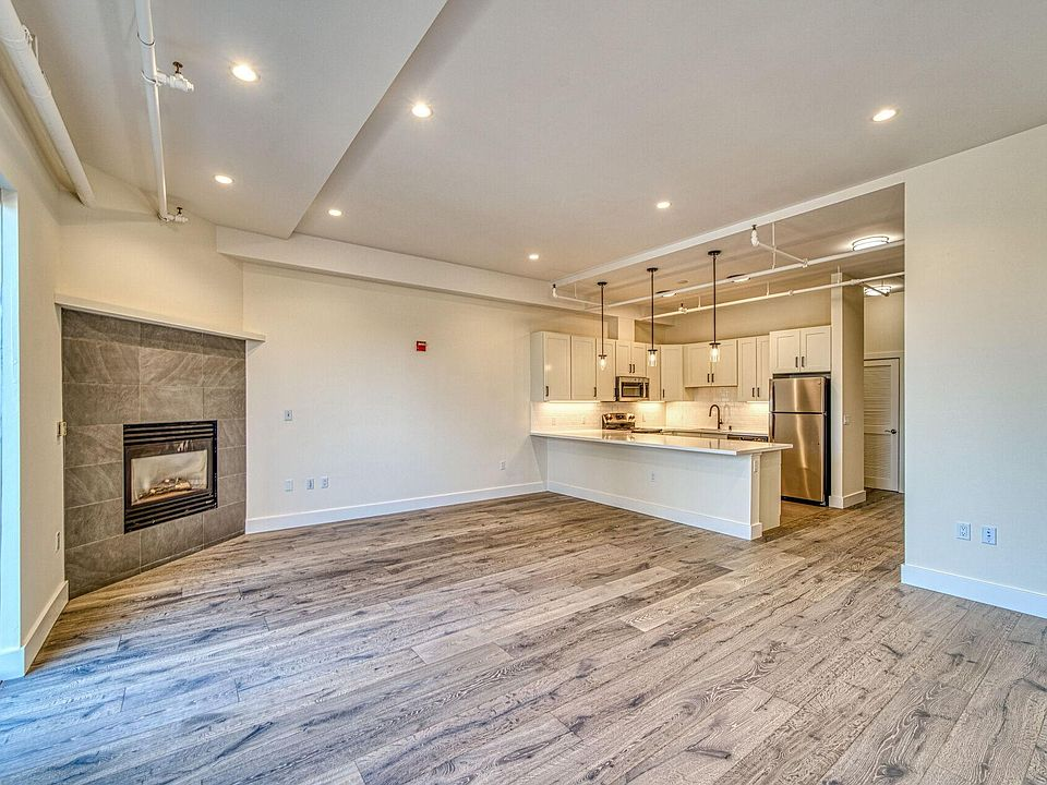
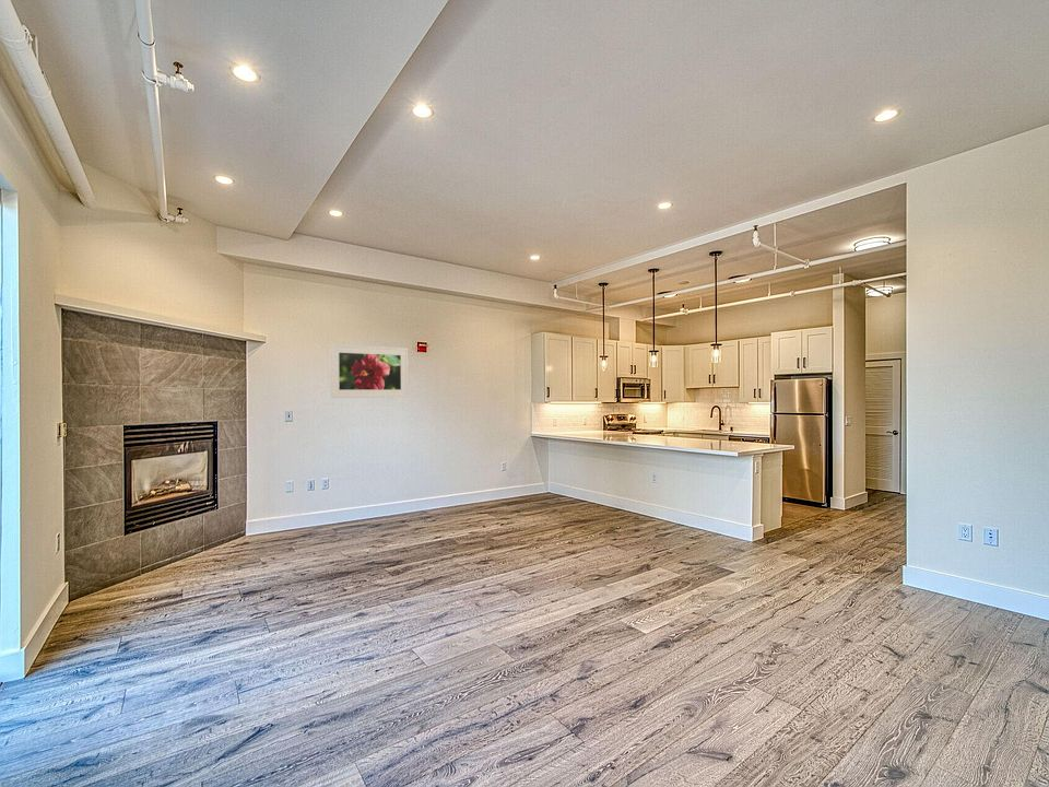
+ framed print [329,343,409,399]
